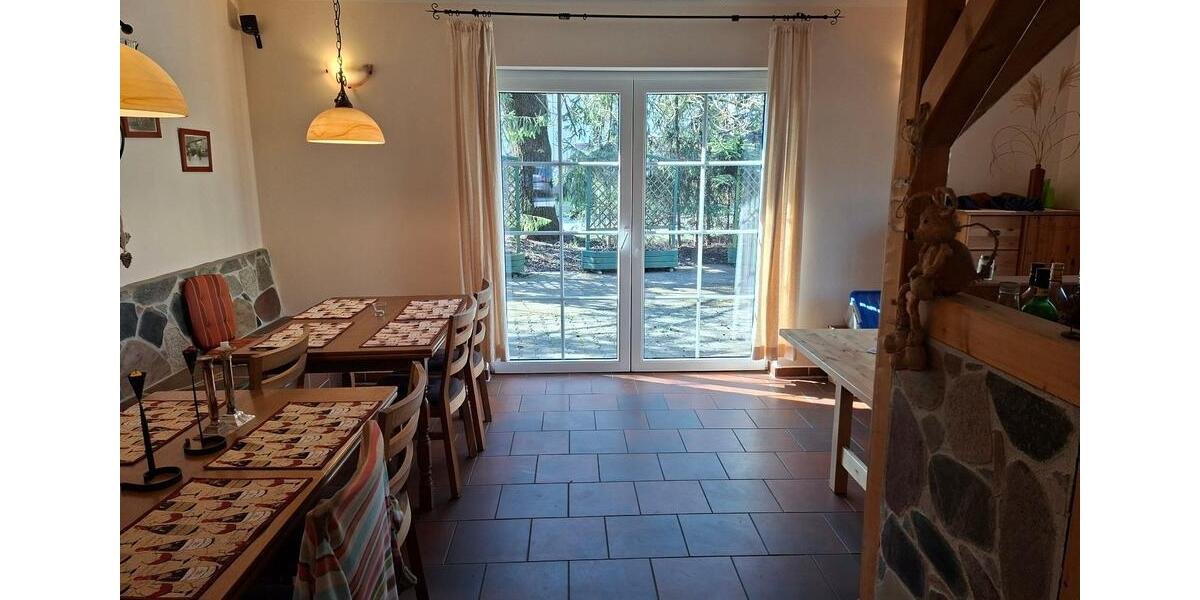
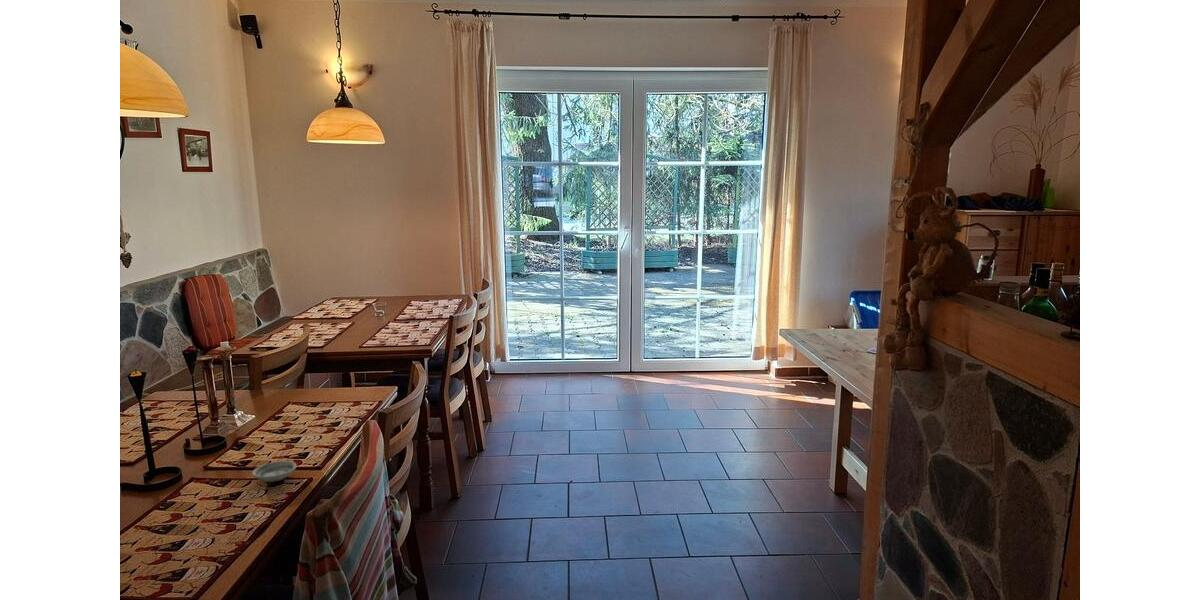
+ saucer [251,460,298,483]
